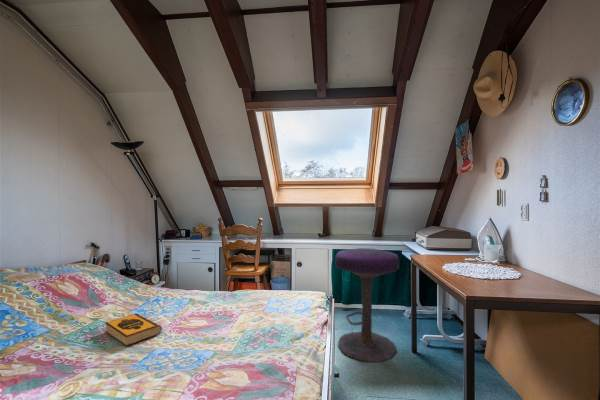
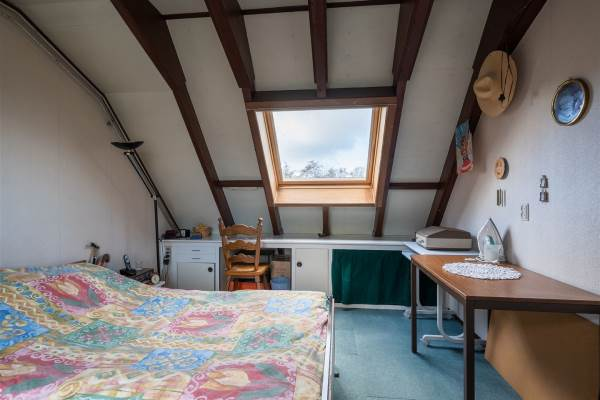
- hardback book [104,313,163,347]
- stool [334,247,400,363]
